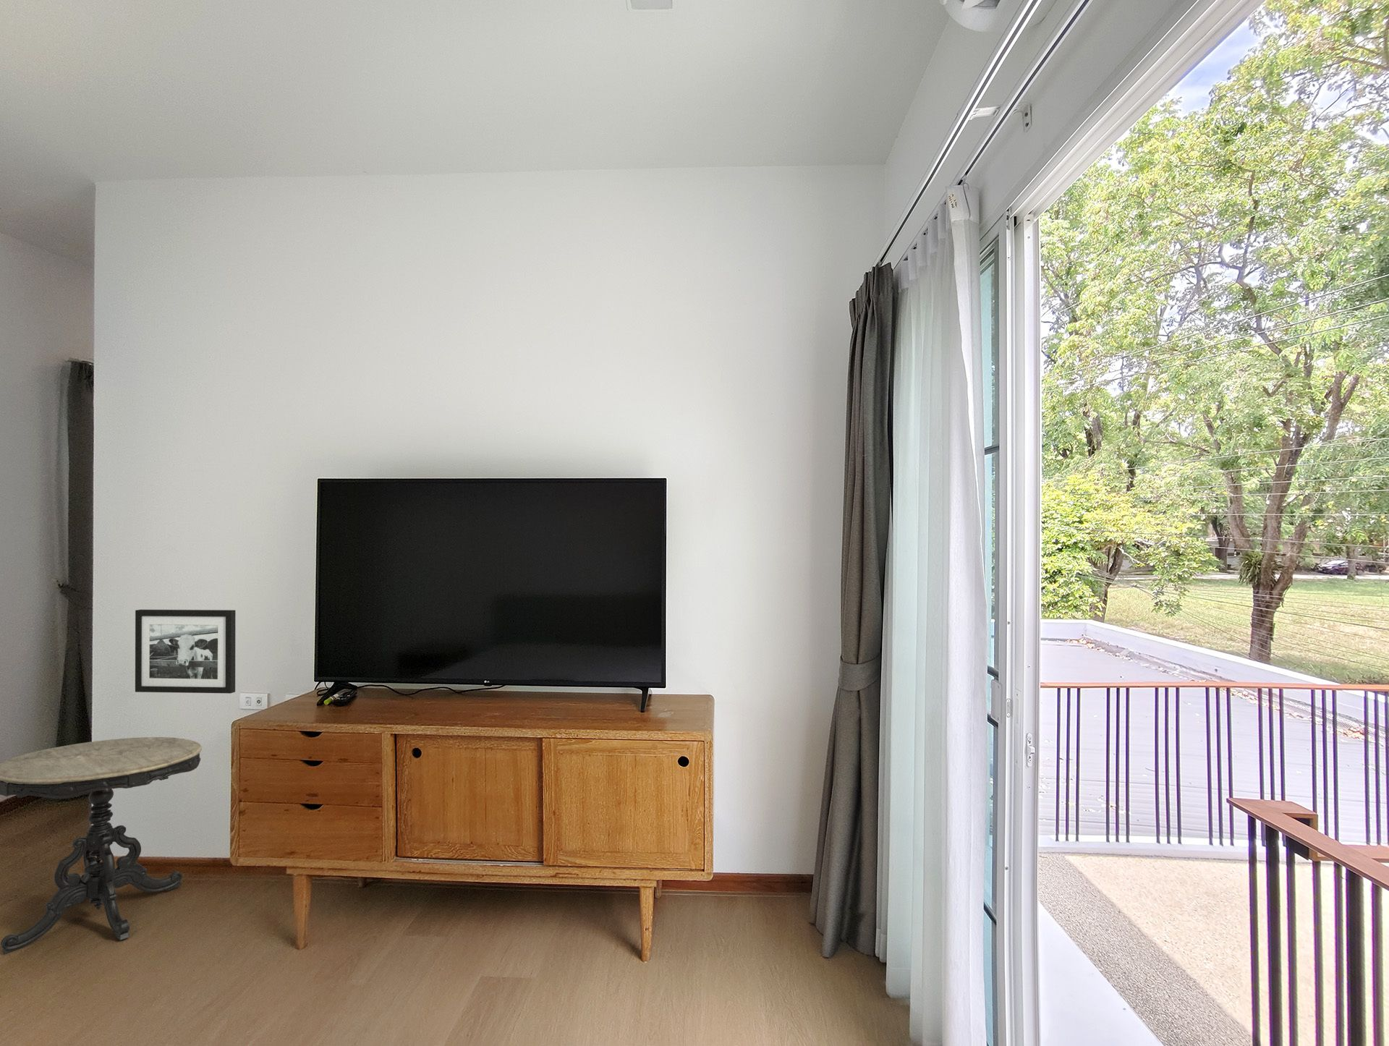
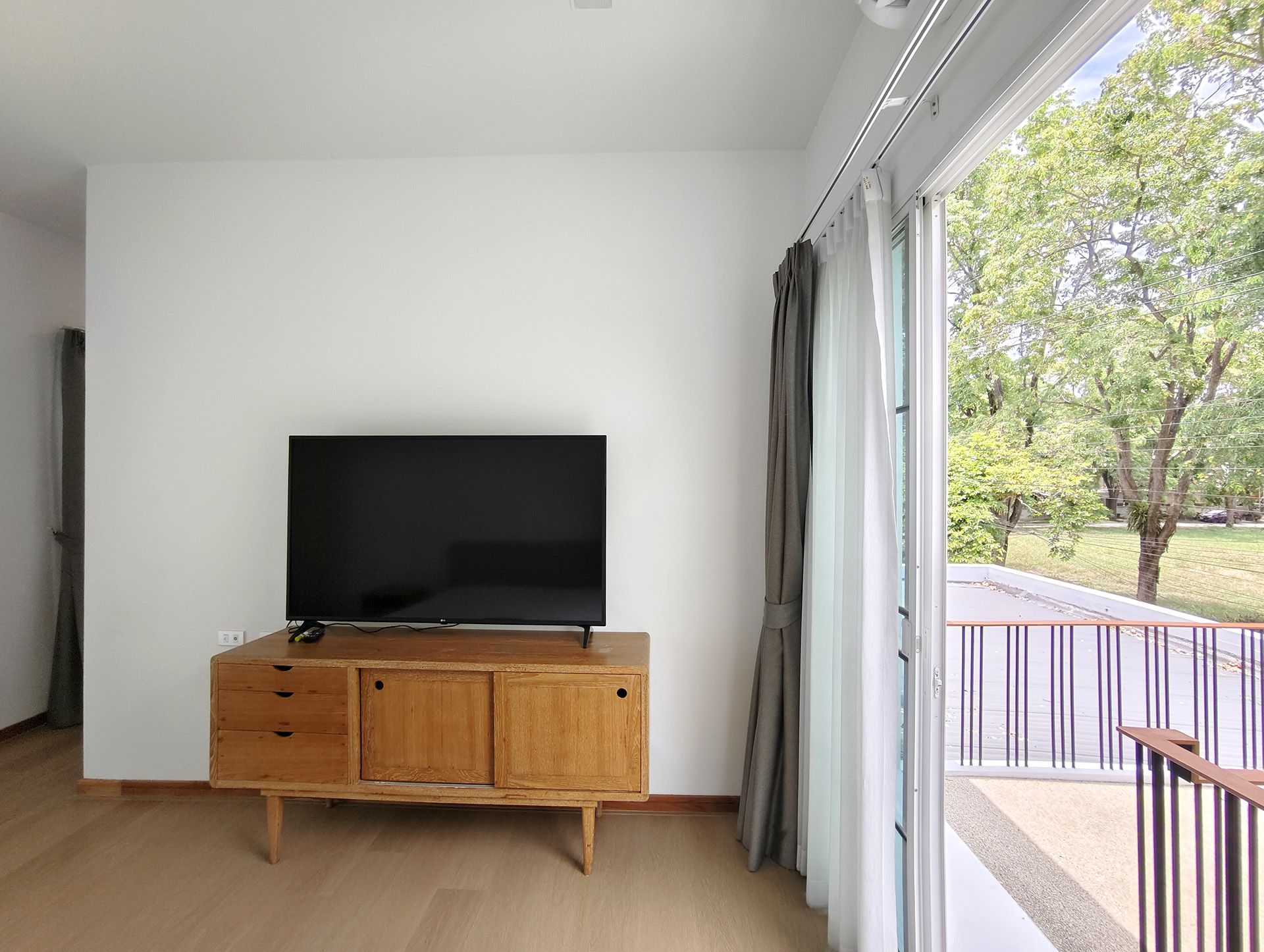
- side table [0,736,202,954]
- picture frame [134,609,236,694]
